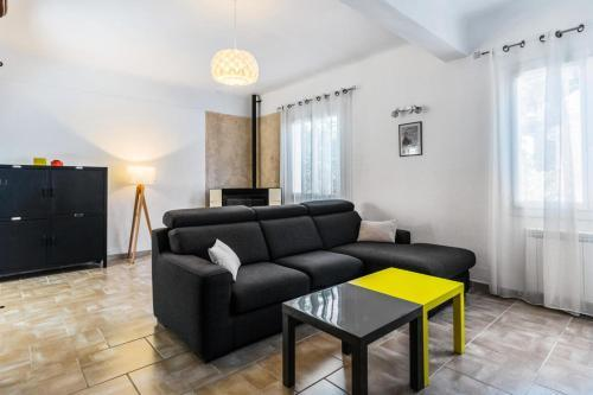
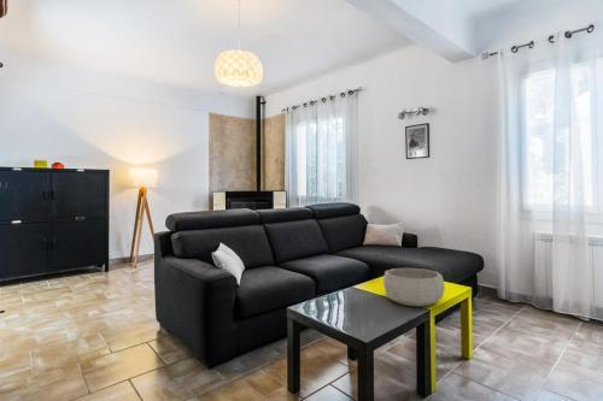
+ decorative bowl [382,267,446,307]
